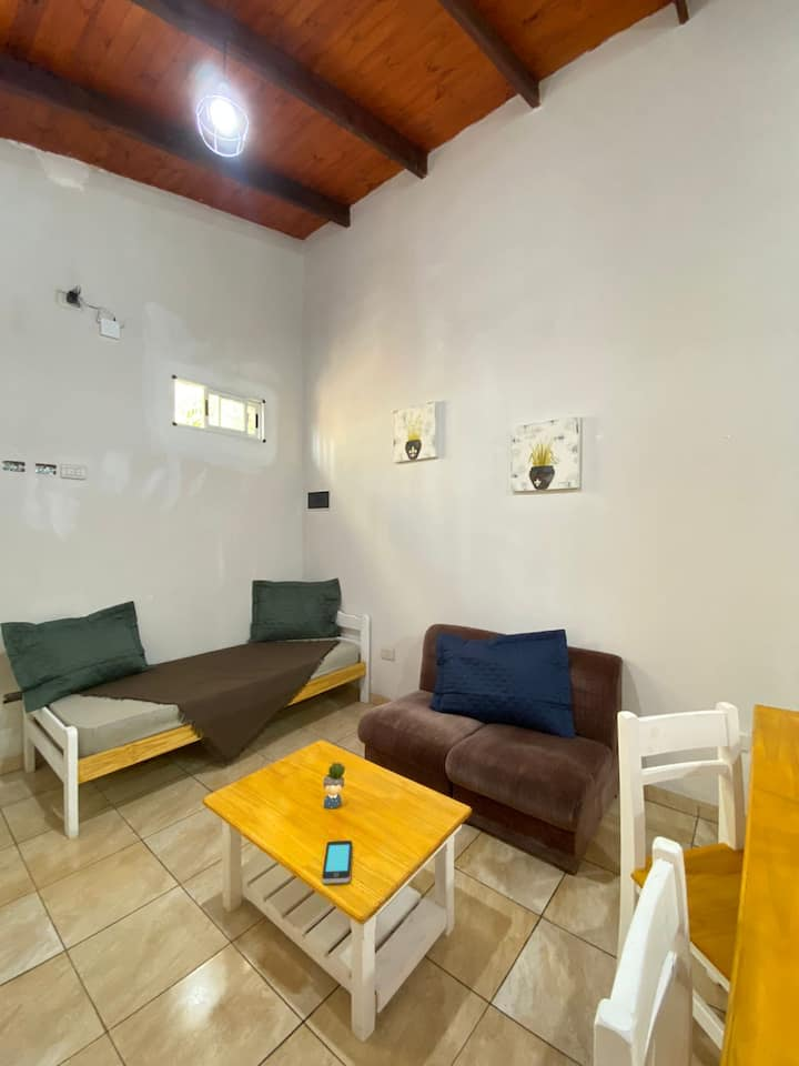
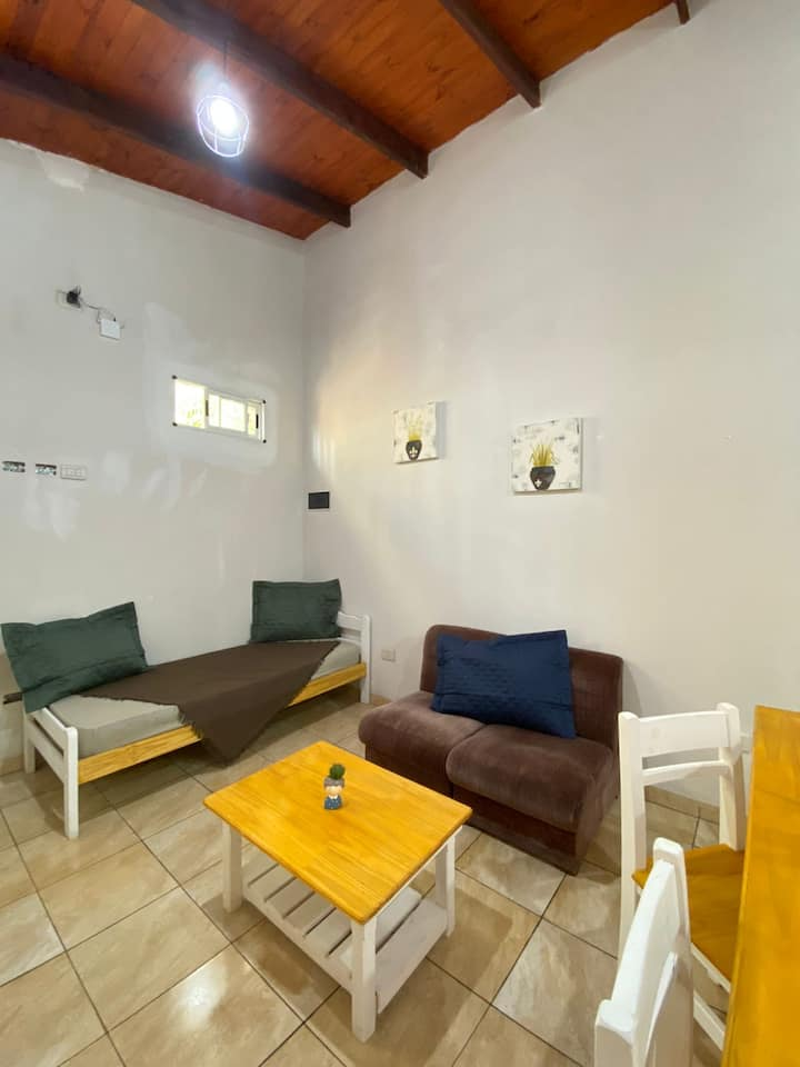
- smartphone [321,839,353,885]
